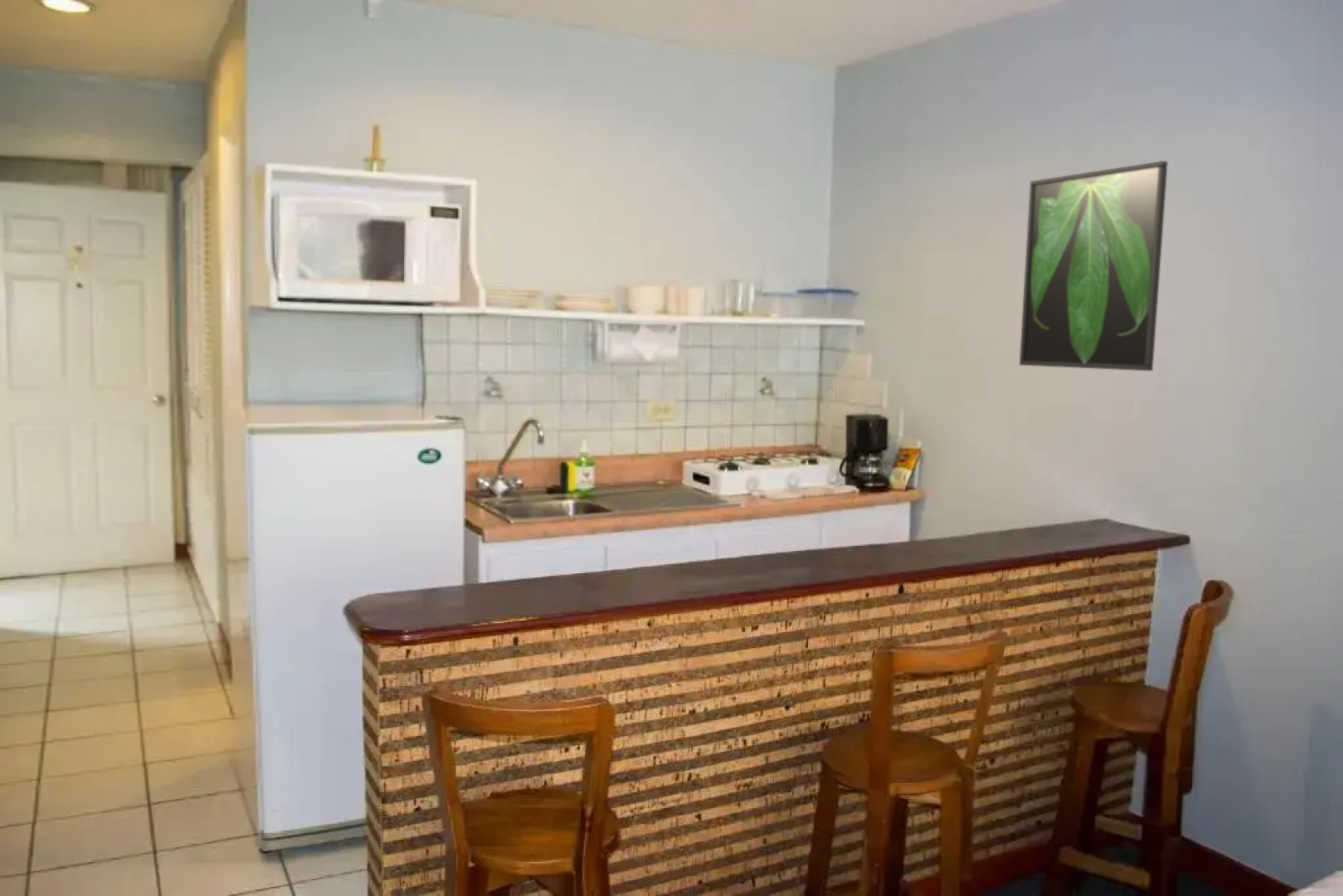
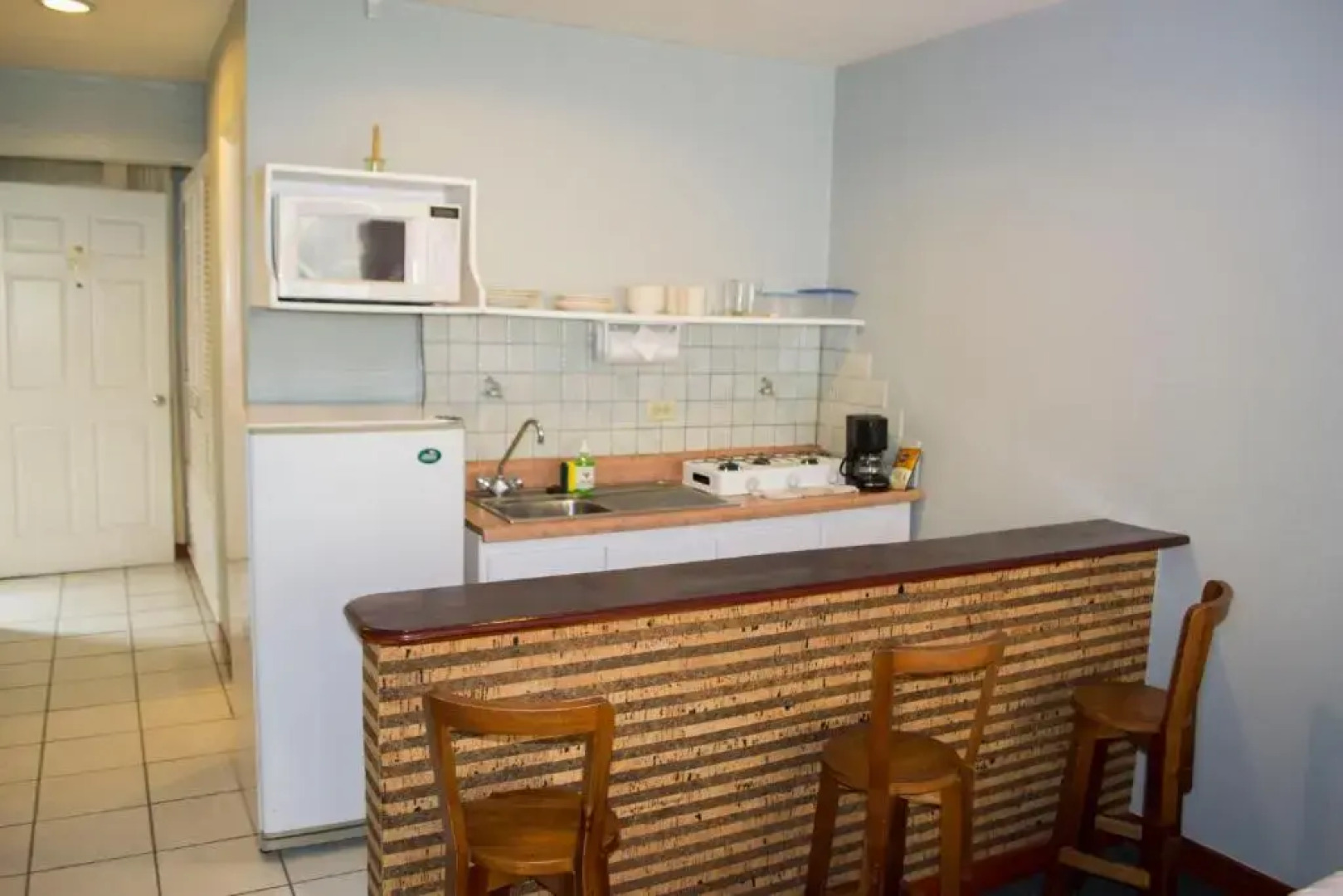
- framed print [1019,160,1169,372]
